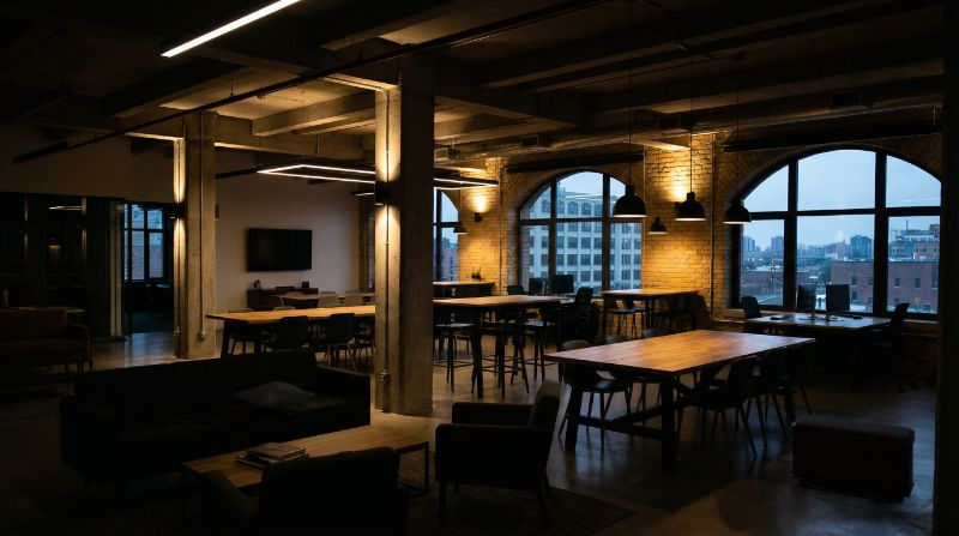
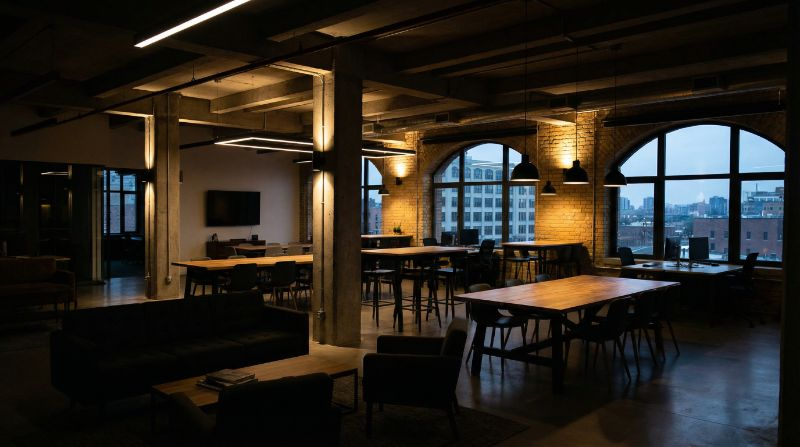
- bench [790,414,916,505]
- decorative pillow [233,380,316,411]
